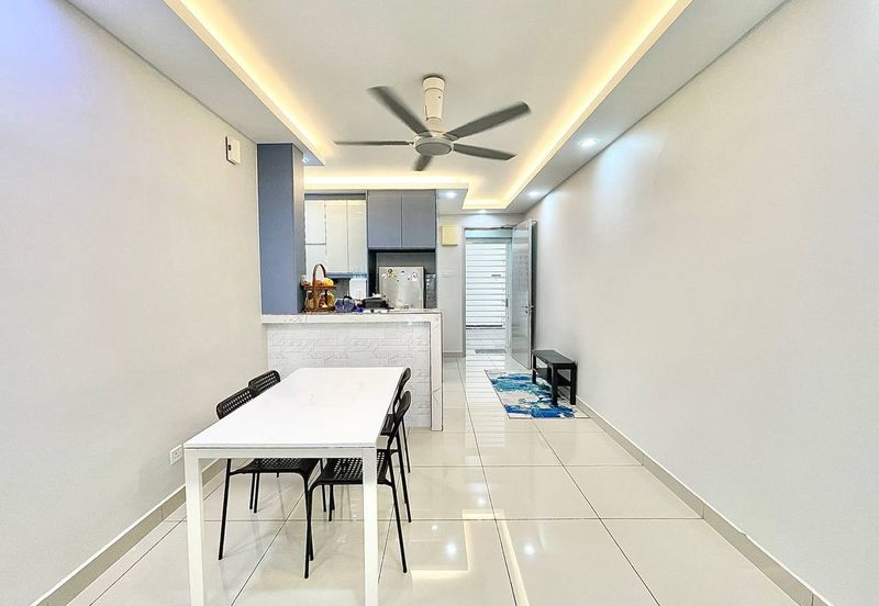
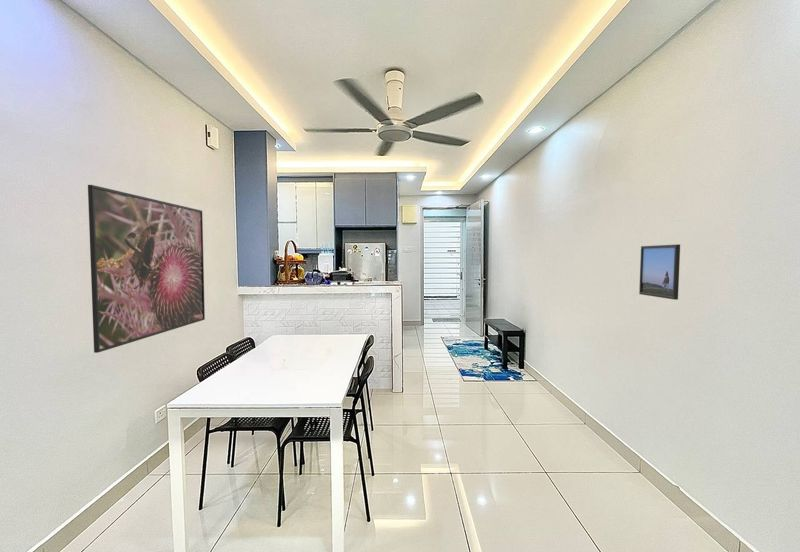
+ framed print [638,243,681,301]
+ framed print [87,184,206,354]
